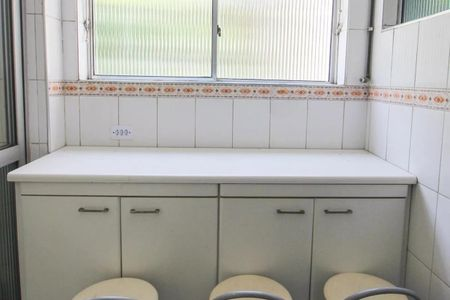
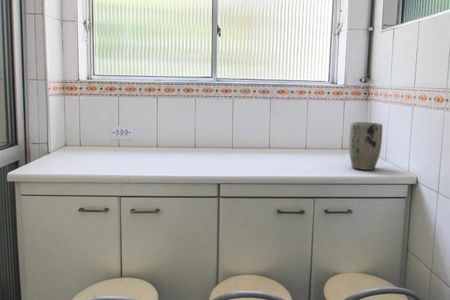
+ plant pot [348,121,384,171]
